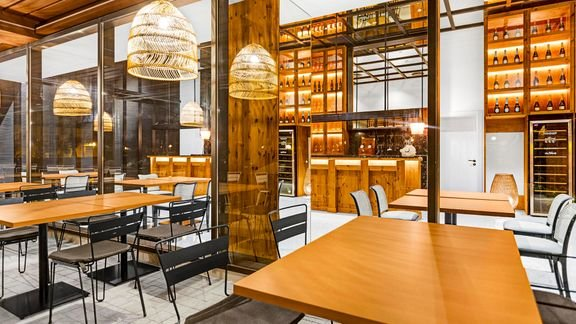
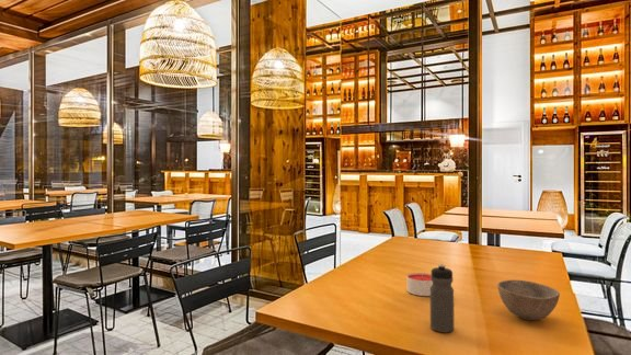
+ water bottle [429,263,455,333]
+ bowl [496,279,561,321]
+ candle [406,272,433,297]
